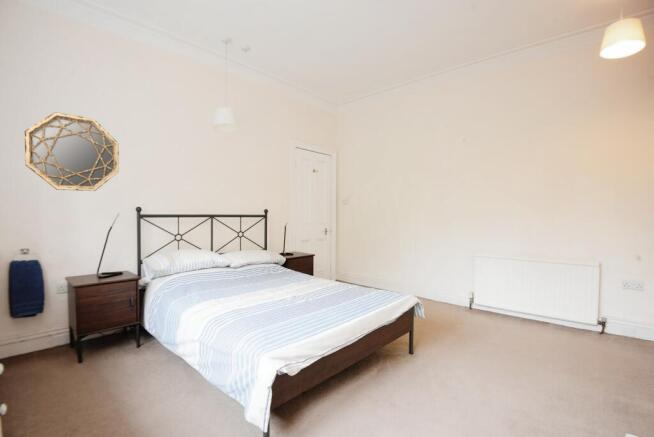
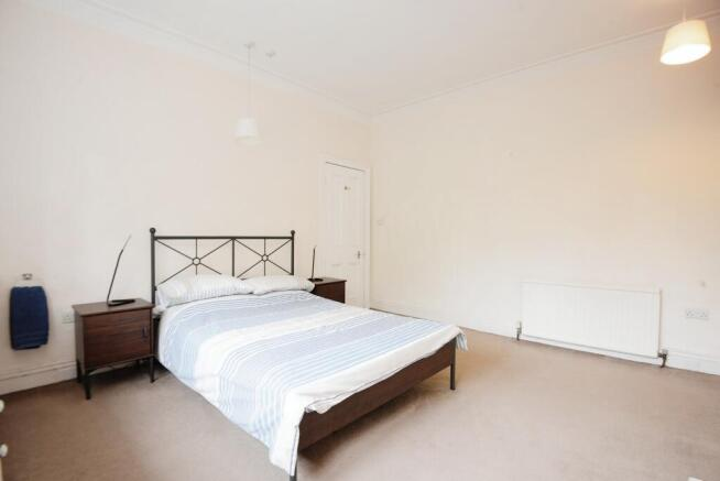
- home mirror [23,111,120,192]
